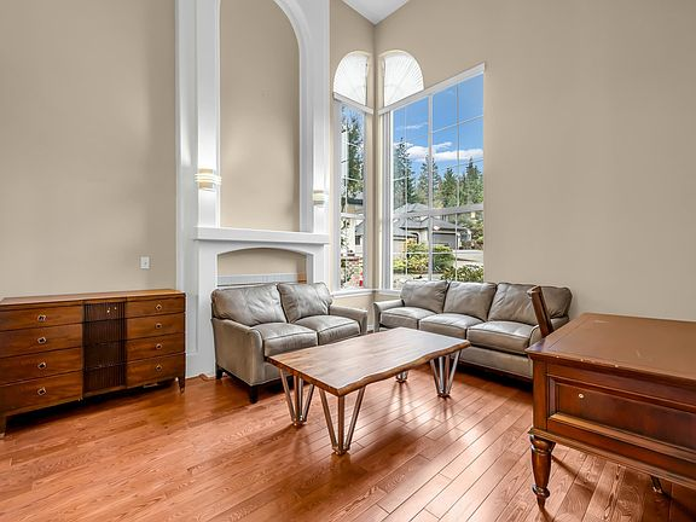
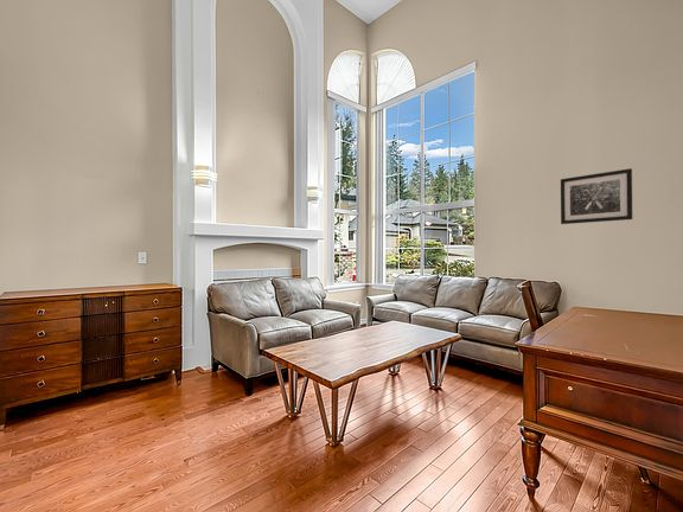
+ wall art [560,167,633,225]
